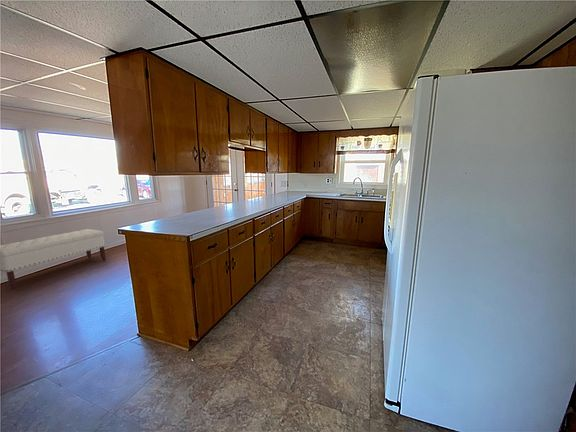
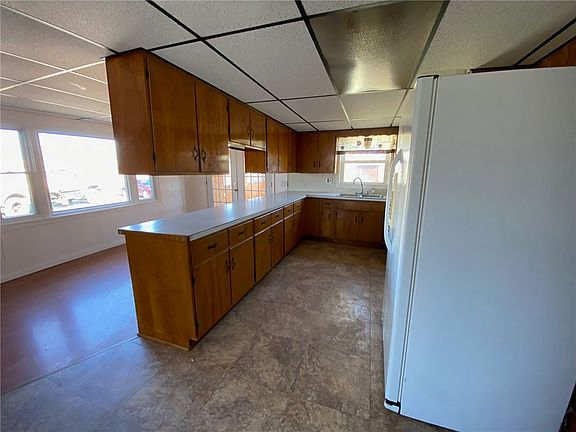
- bench [0,228,107,290]
